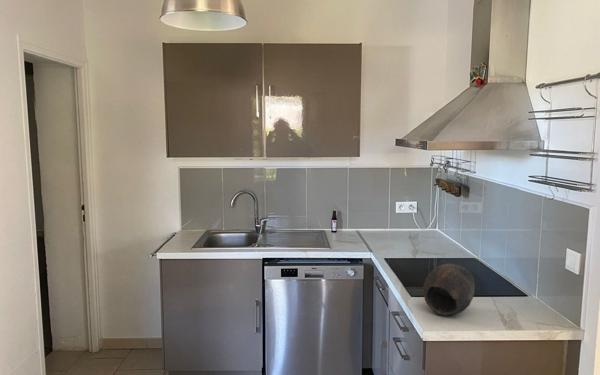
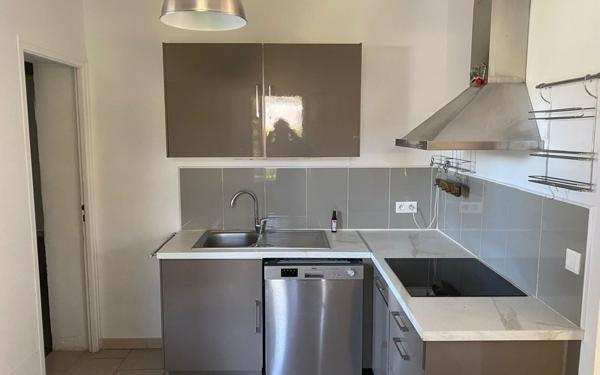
- bowl [422,263,476,317]
